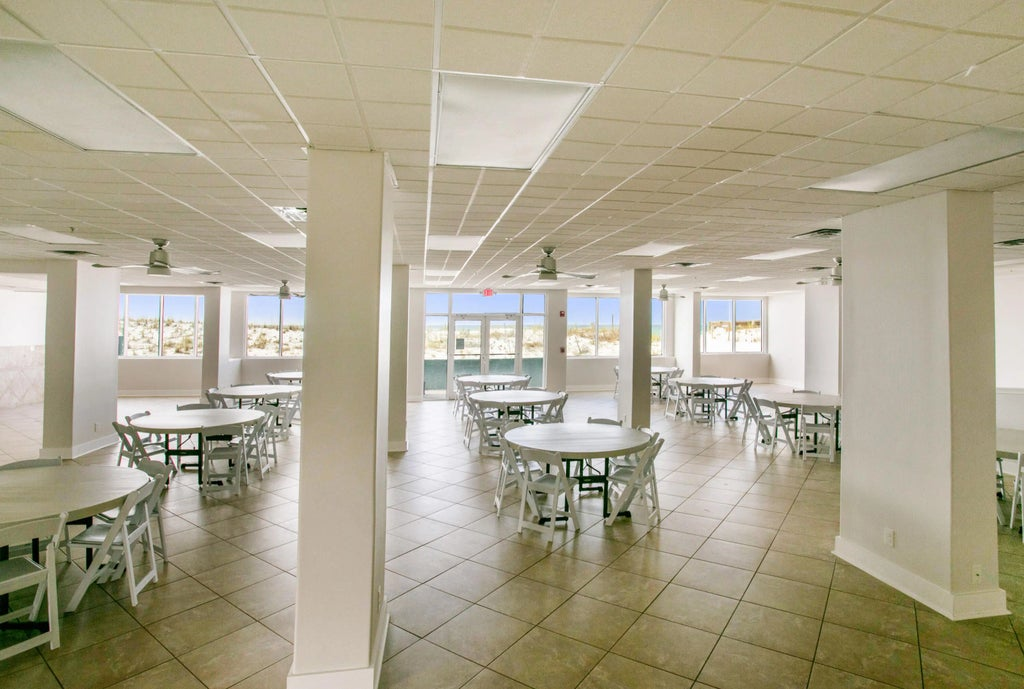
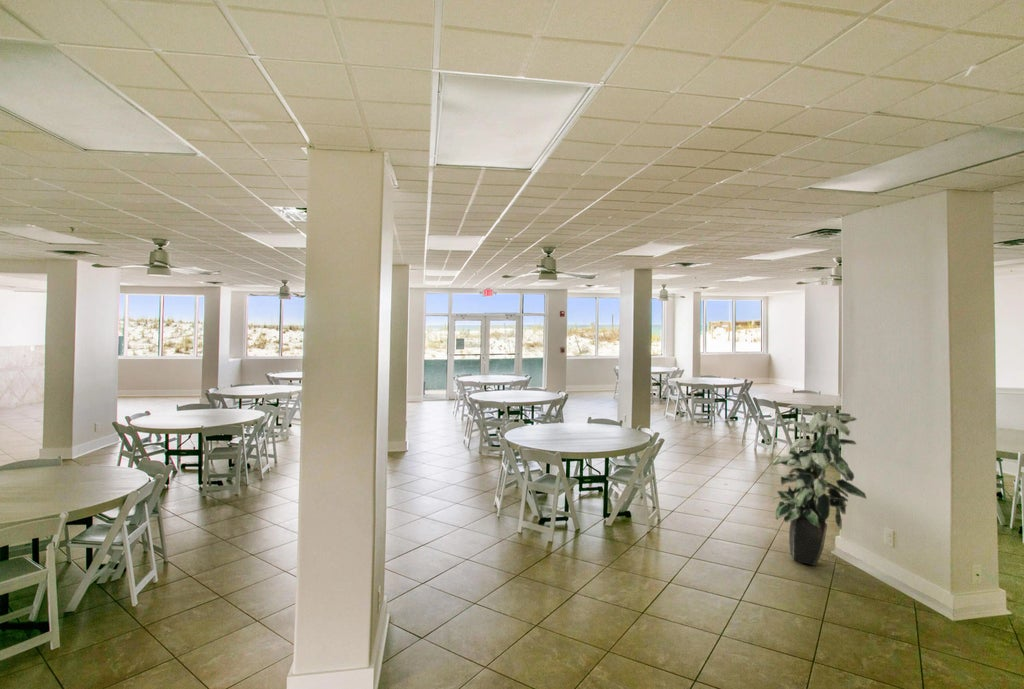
+ indoor plant [770,403,868,567]
